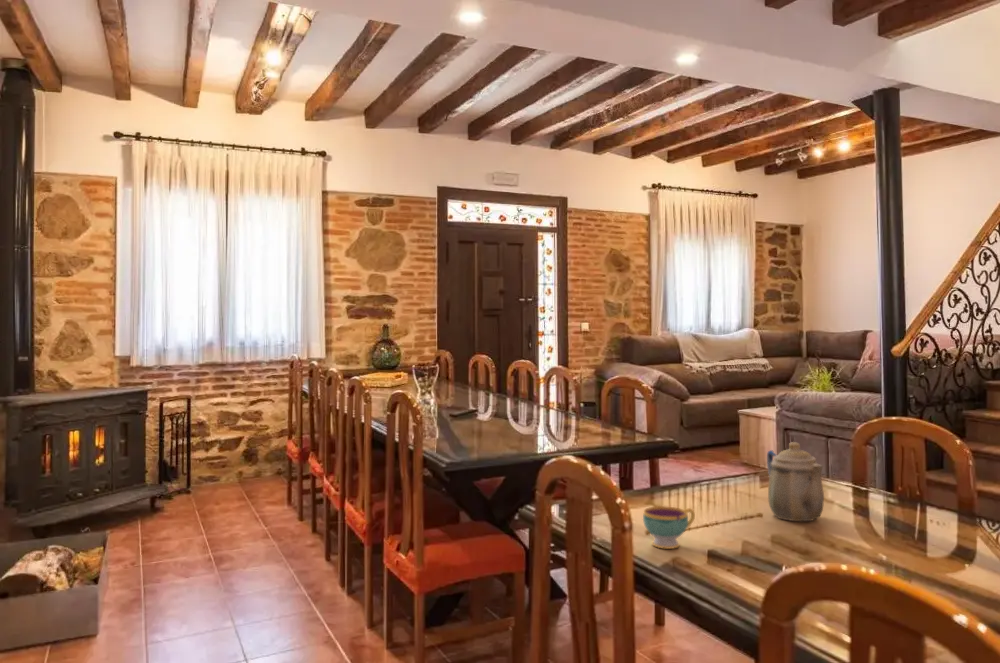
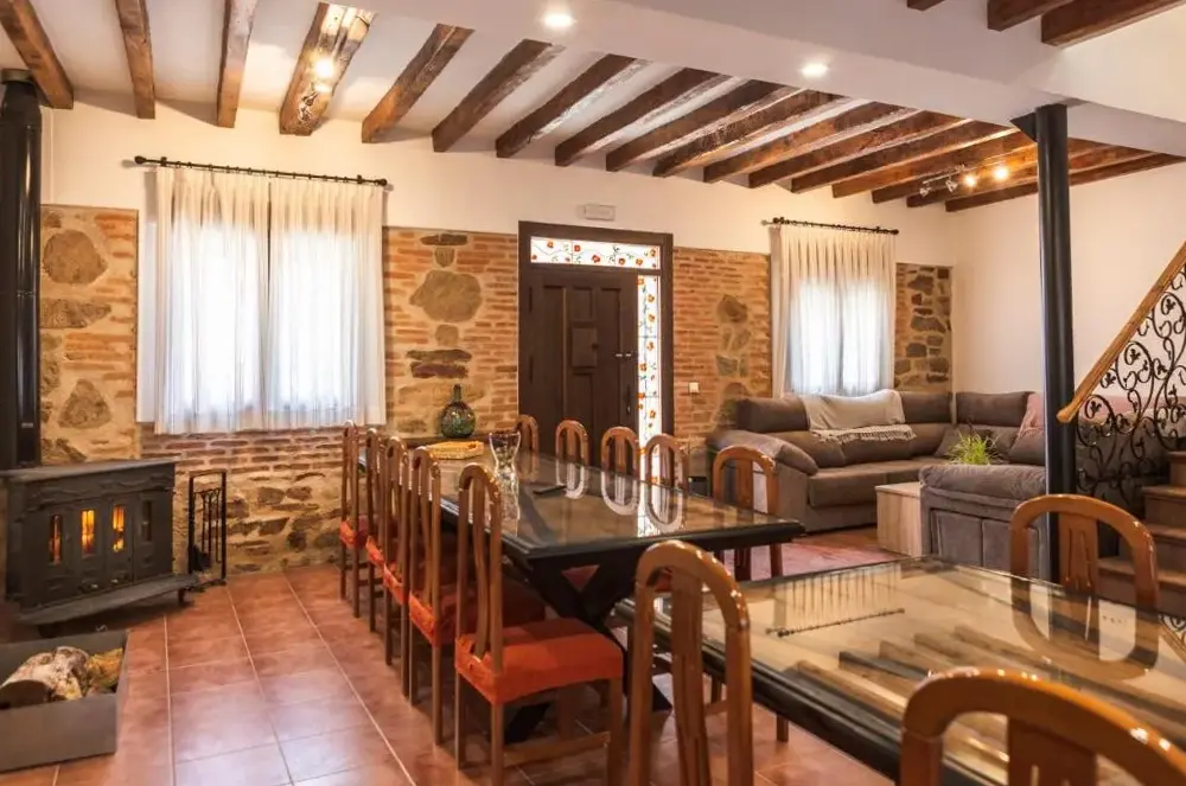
- teapot [766,441,825,522]
- teacup [642,505,696,550]
